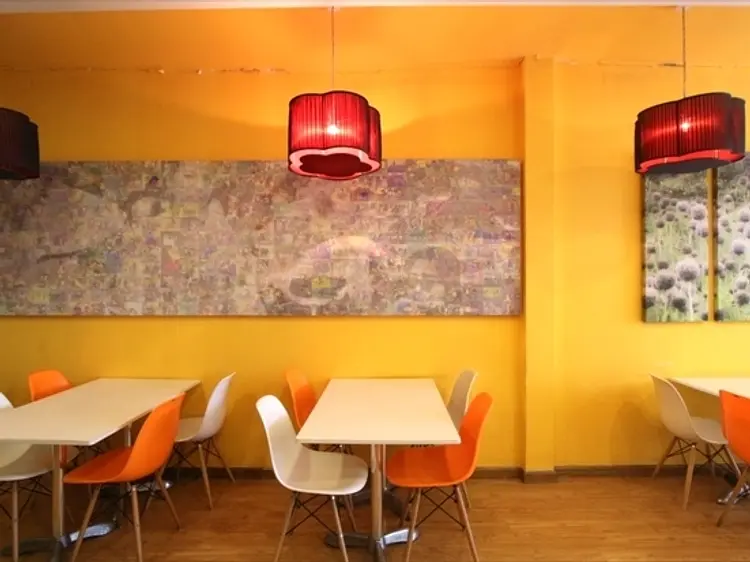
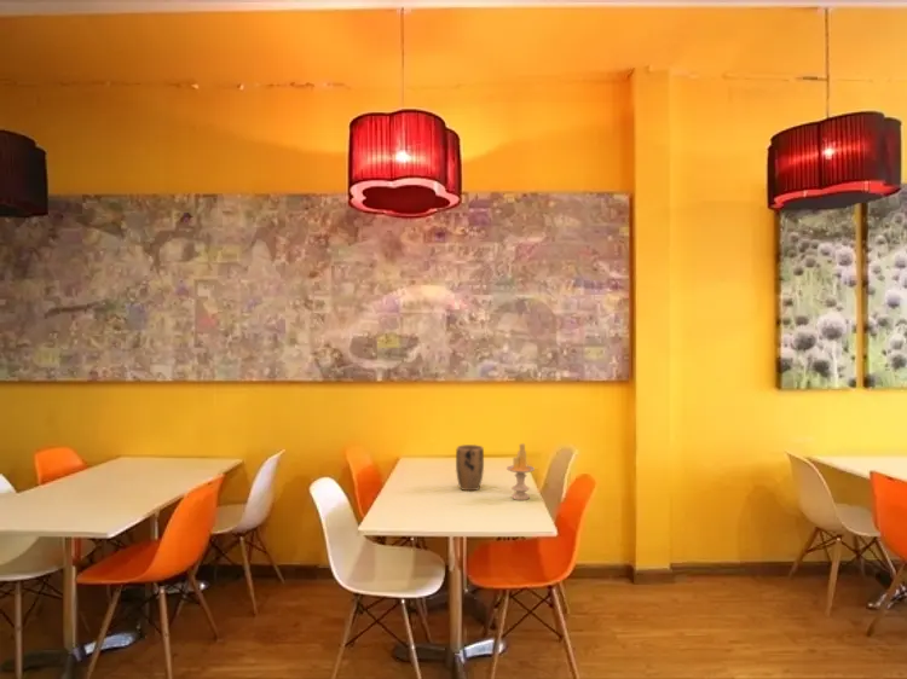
+ plant pot [455,443,485,492]
+ candle [506,442,536,501]
